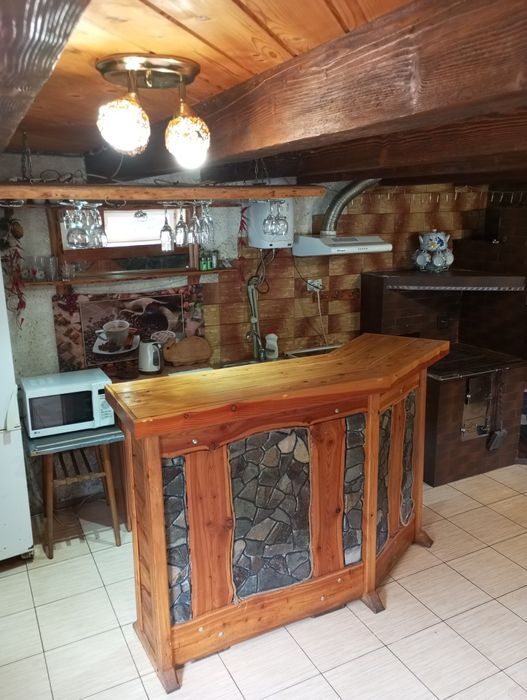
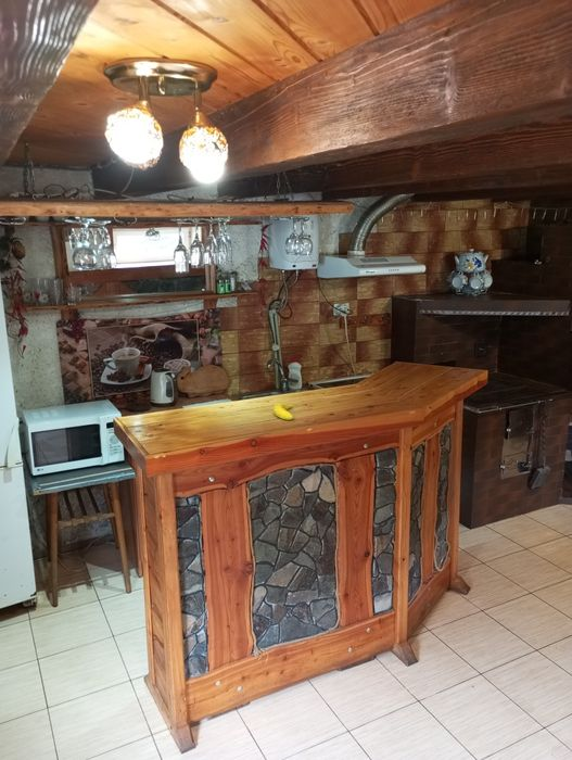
+ fruit [272,402,294,421]
